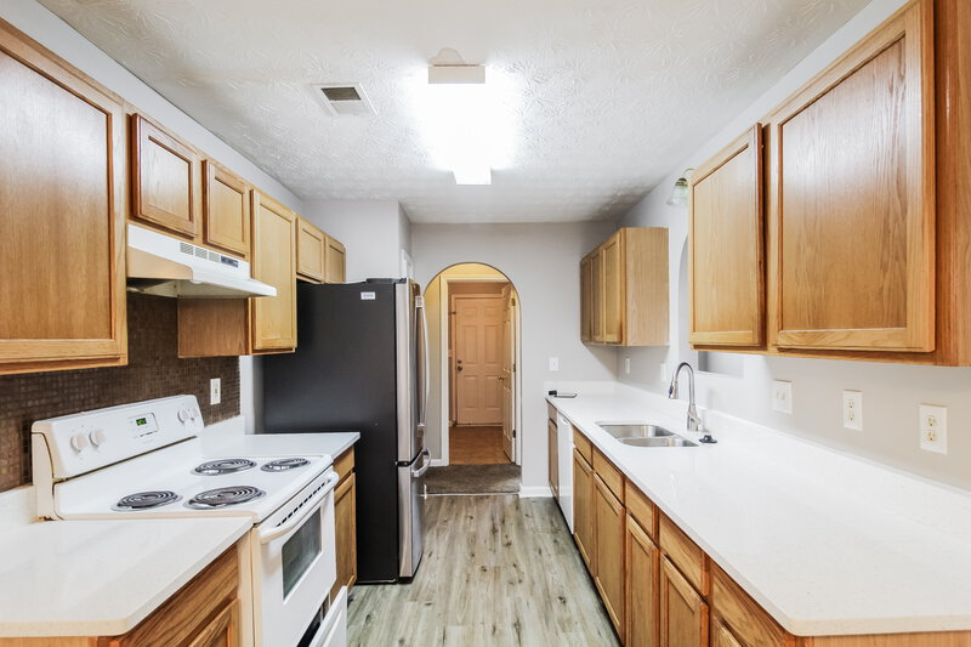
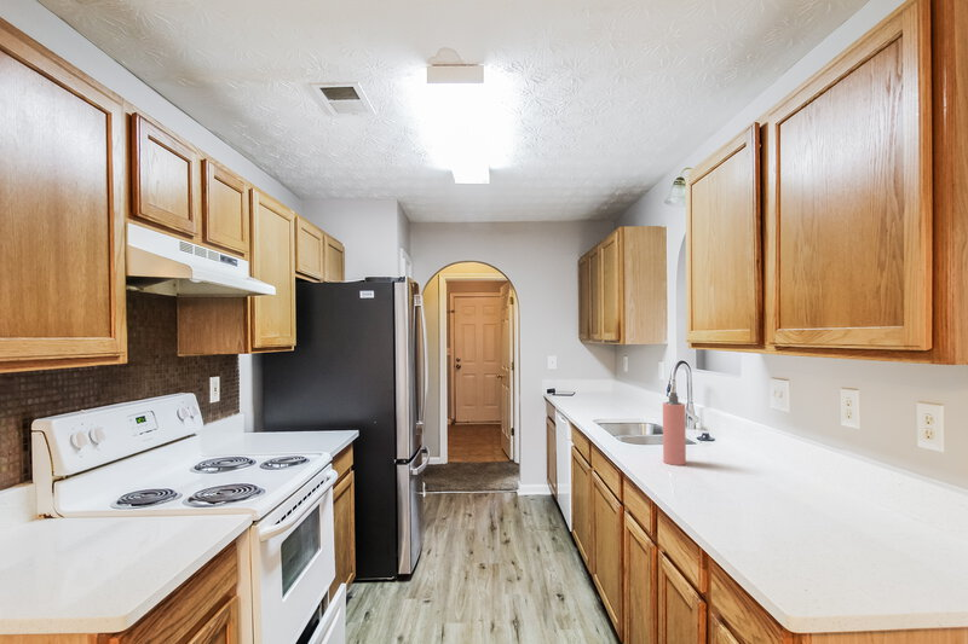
+ spray bottle [662,391,687,466]
